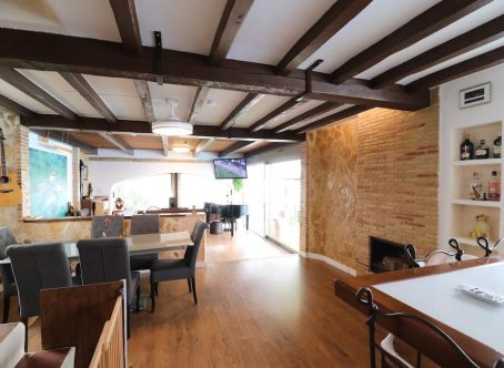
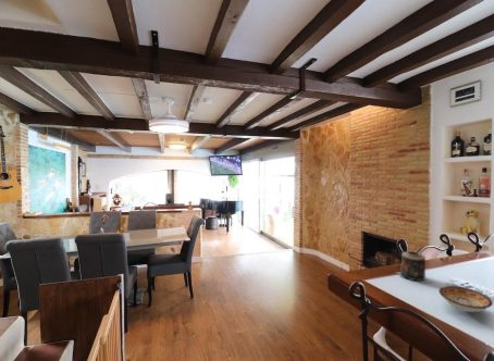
+ candle [395,250,427,282]
+ bowl [437,285,494,313]
